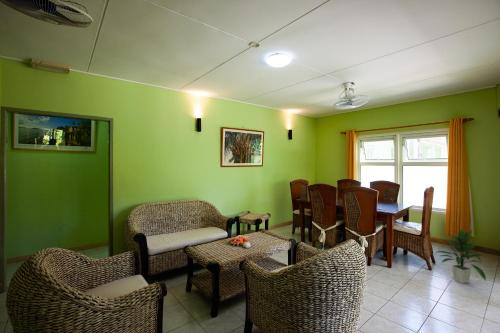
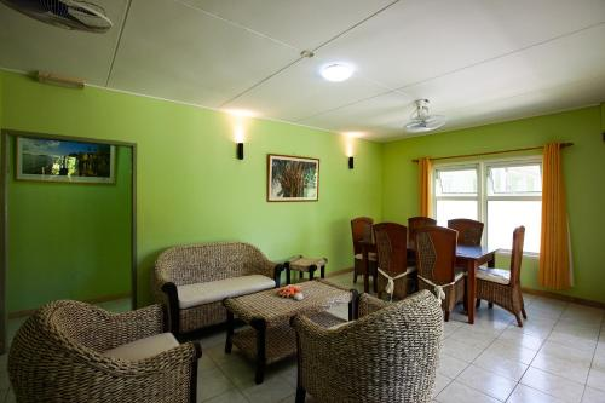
- indoor plant [434,228,487,284]
